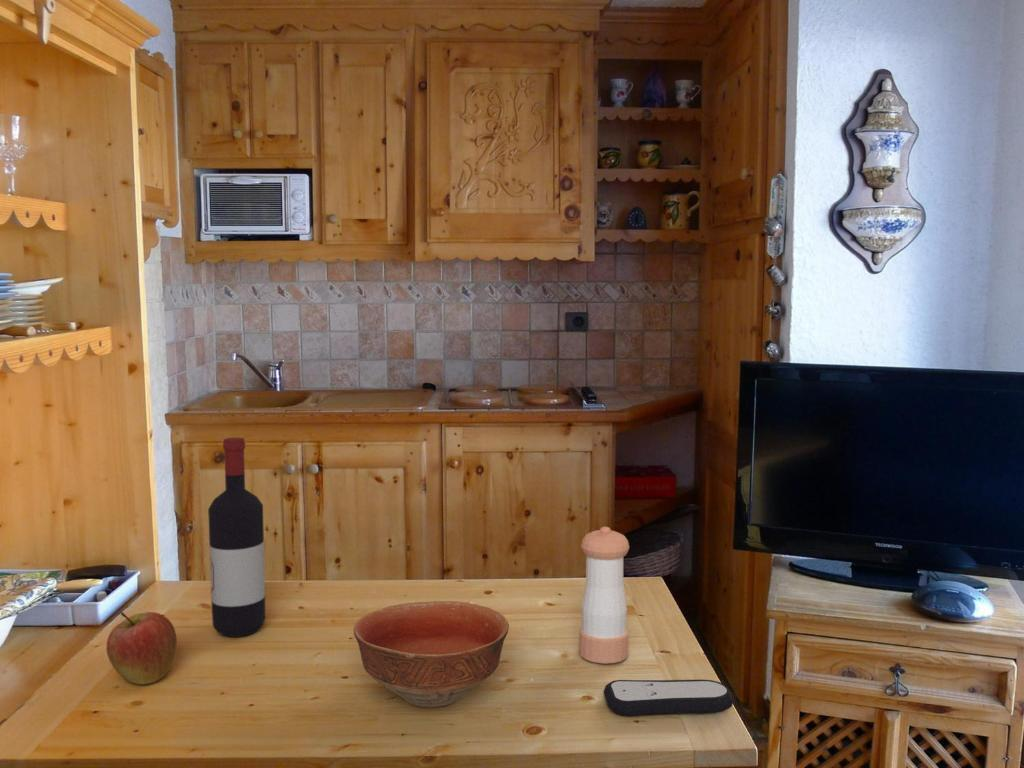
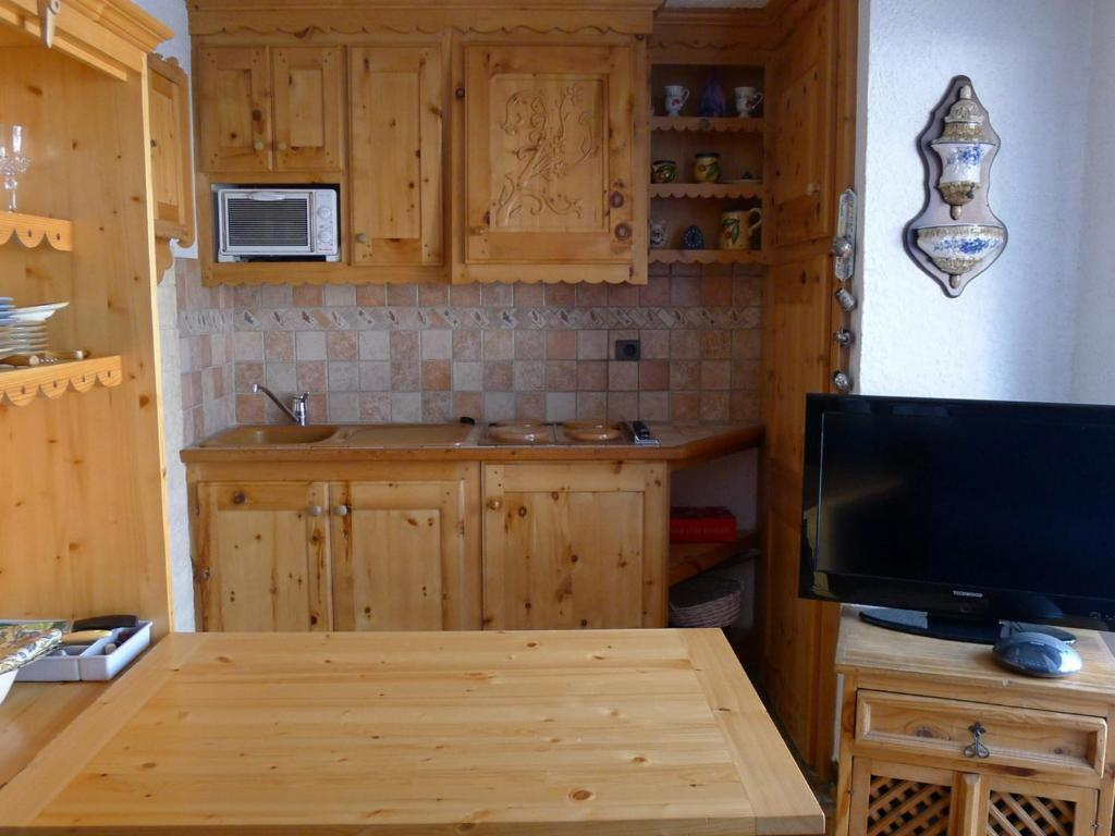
- bowl [353,600,510,708]
- pepper shaker [578,526,630,664]
- wine bottle [207,437,266,638]
- apple [106,611,178,685]
- remote control [603,679,735,717]
